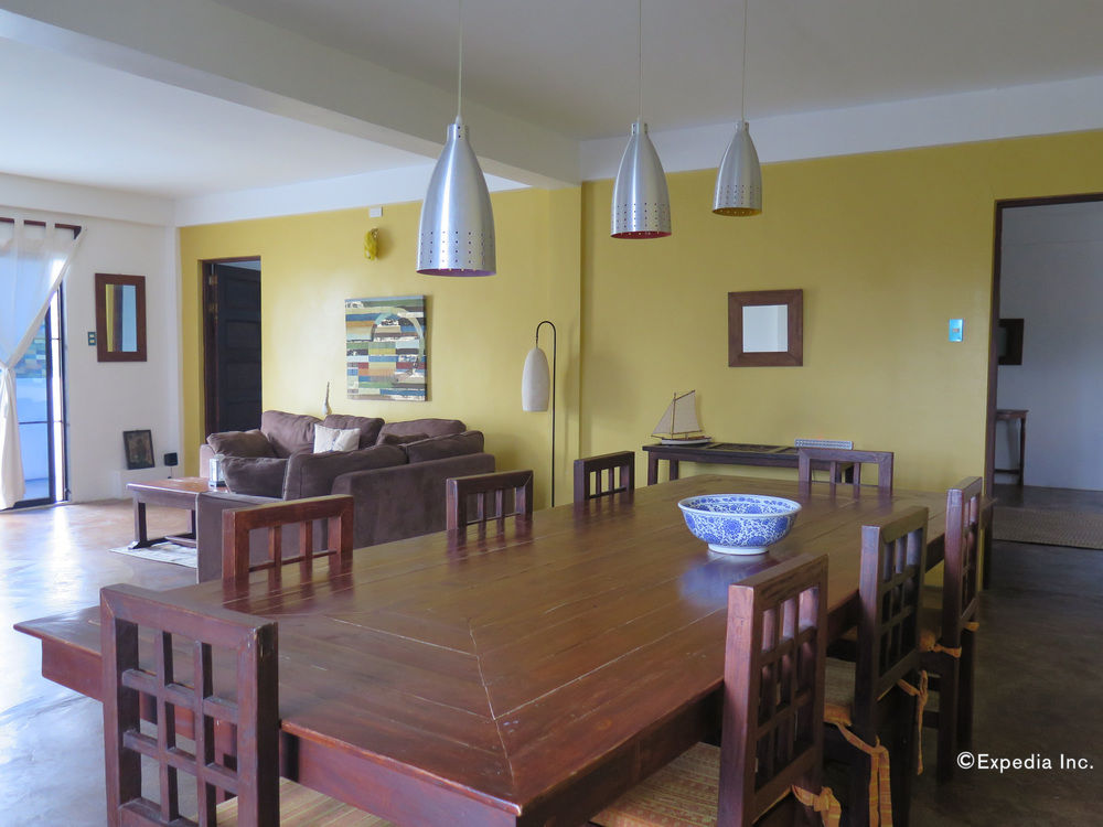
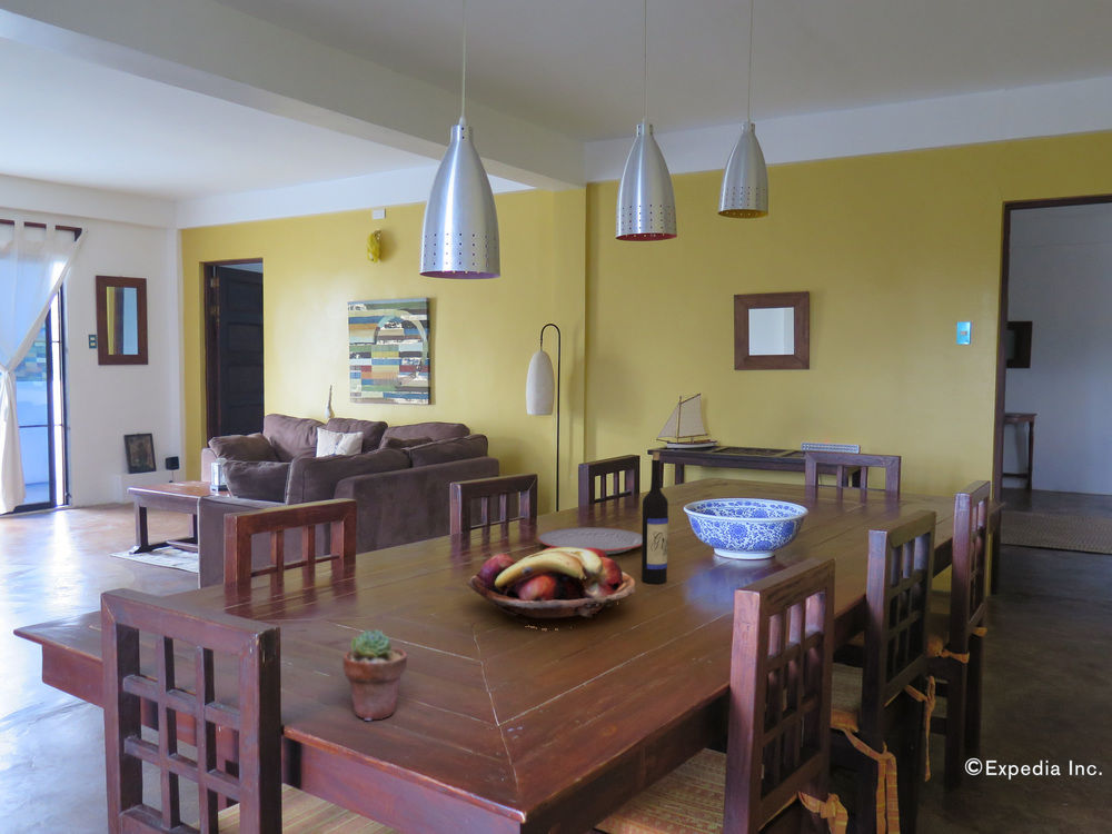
+ plate [537,526,643,556]
+ wine bottle [641,450,669,585]
+ potted succulent [342,628,408,722]
+ fruit basket [466,546,636,632]
